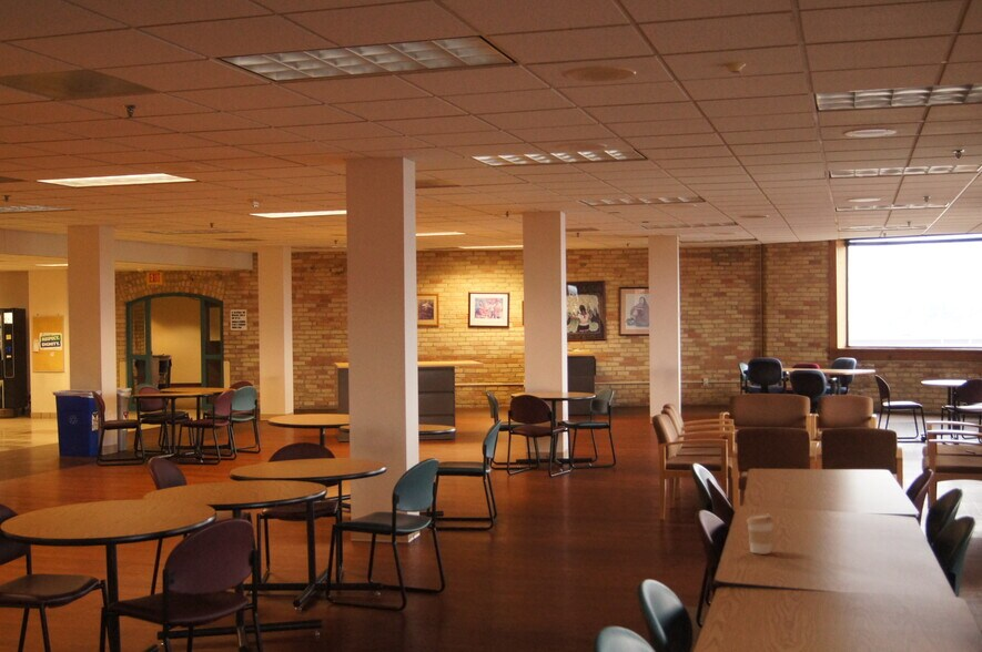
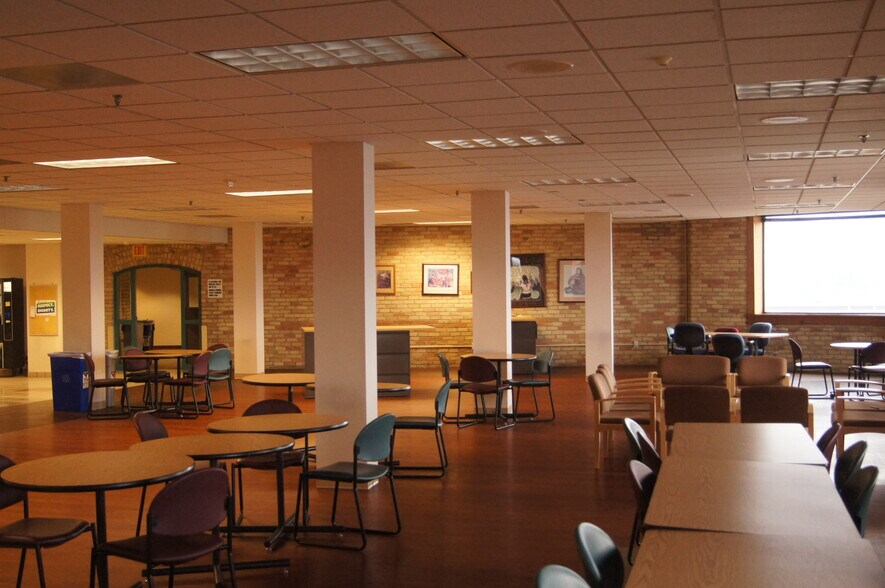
- coffee cup [746,512,776,556]
